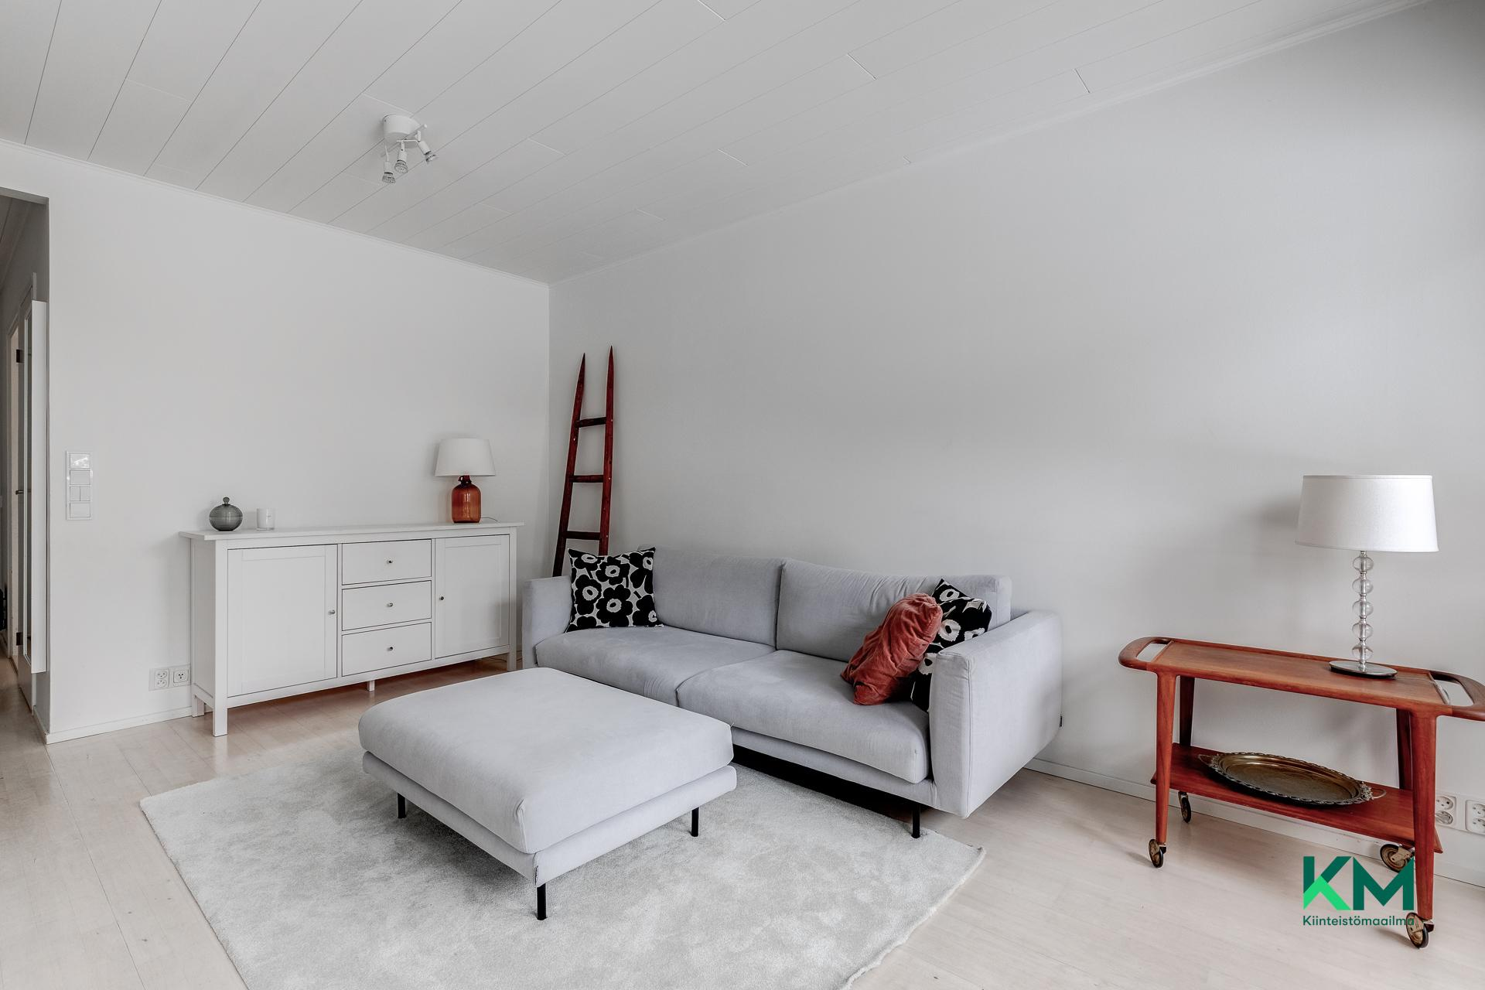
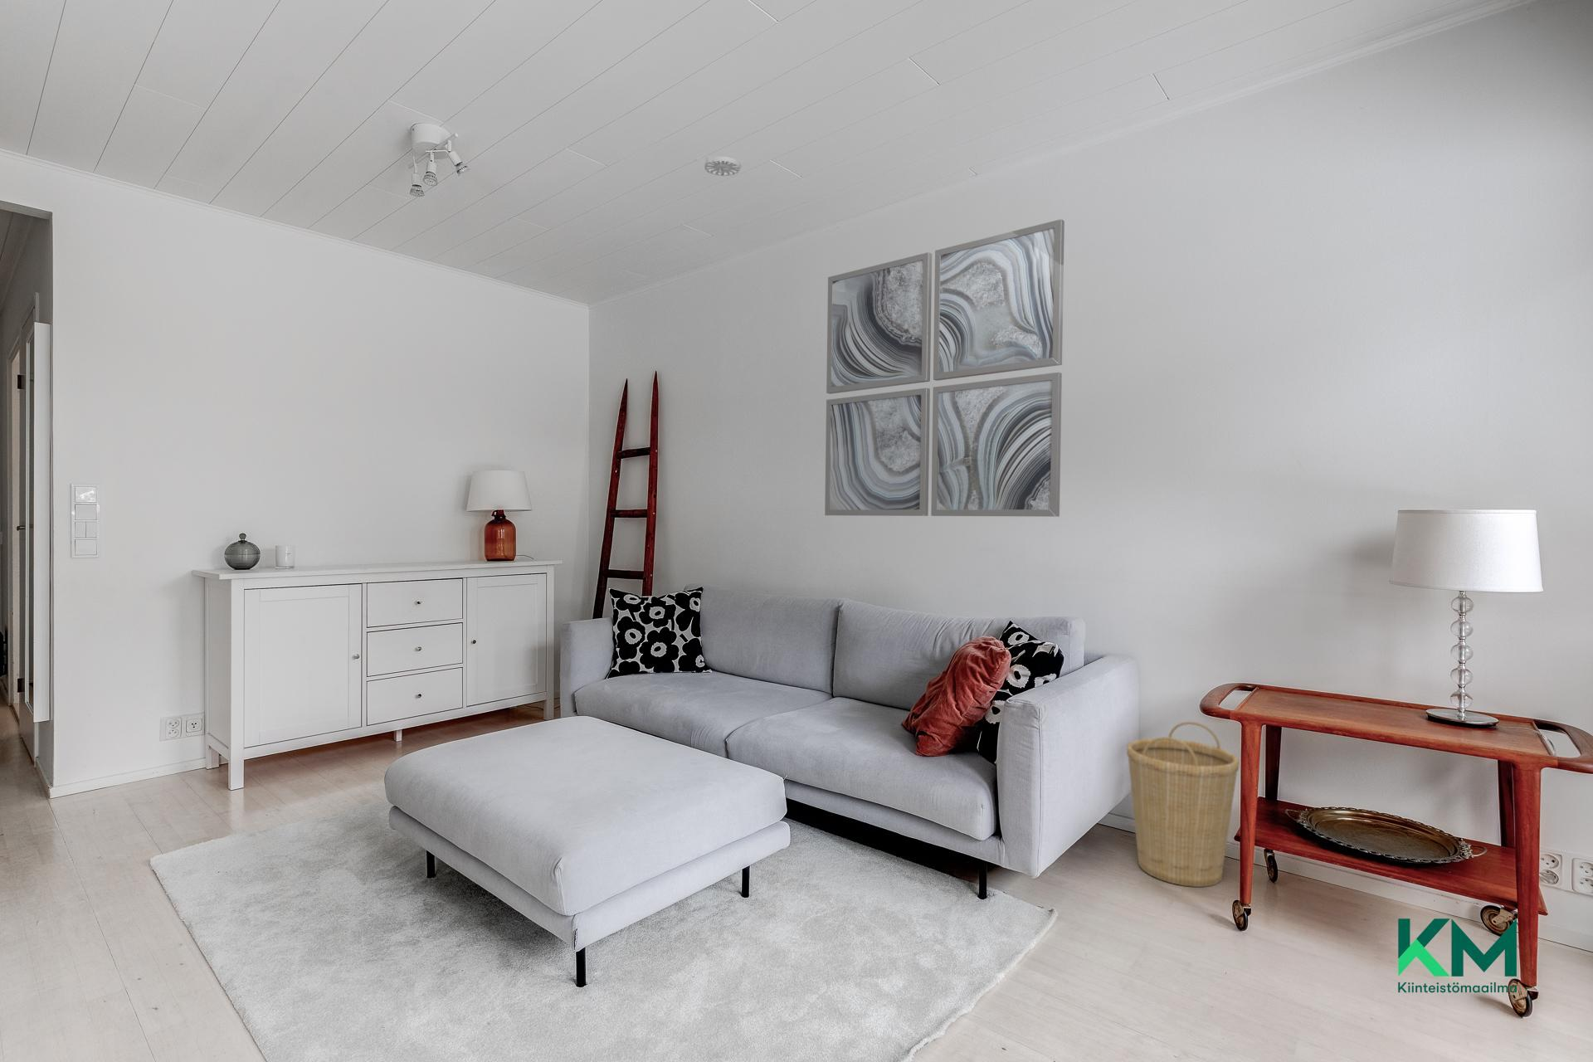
+ basket [1126,721,1241,888]
+ wall art [824,218,1066,518]
+ smoke detector [704,156,742,177]
